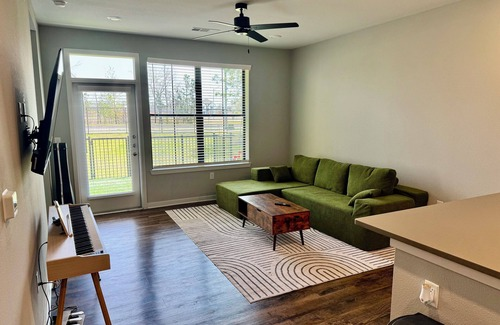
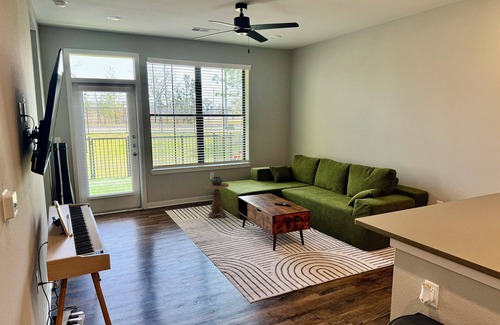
+ side table [204,176,230,219]
